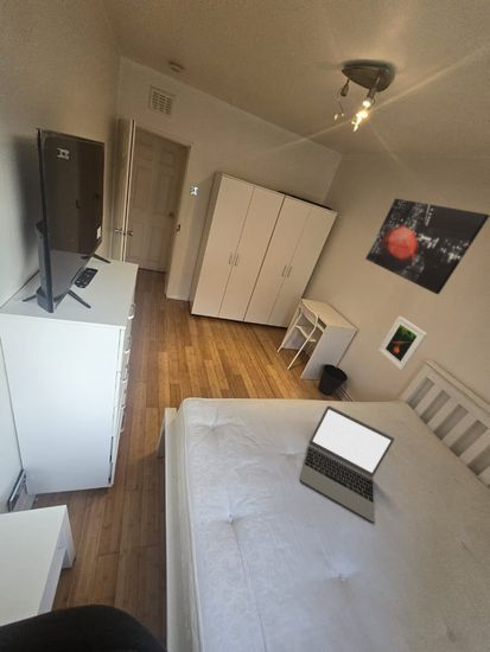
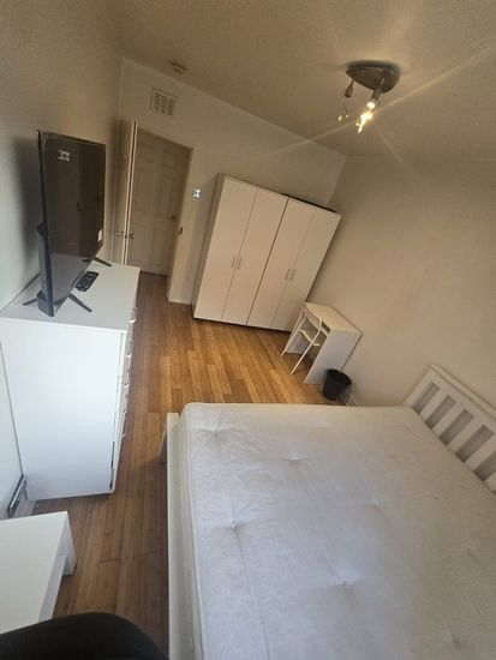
- laptop [299,405,395,523]
- wall art [364,197,490,295]
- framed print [377,315,428,372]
